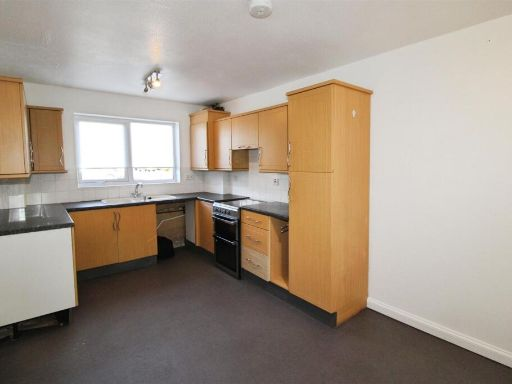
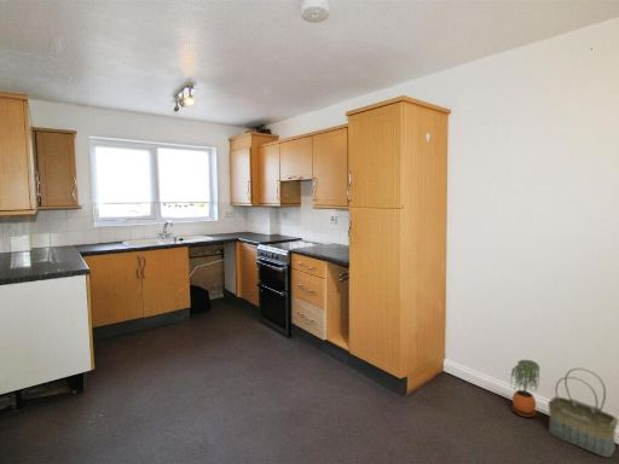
+ potted plant [509,359,540,418]
+ basket [546,367,619,458]
